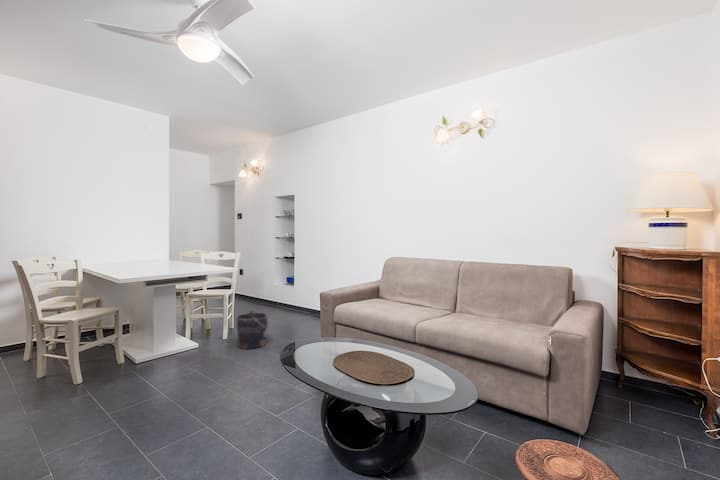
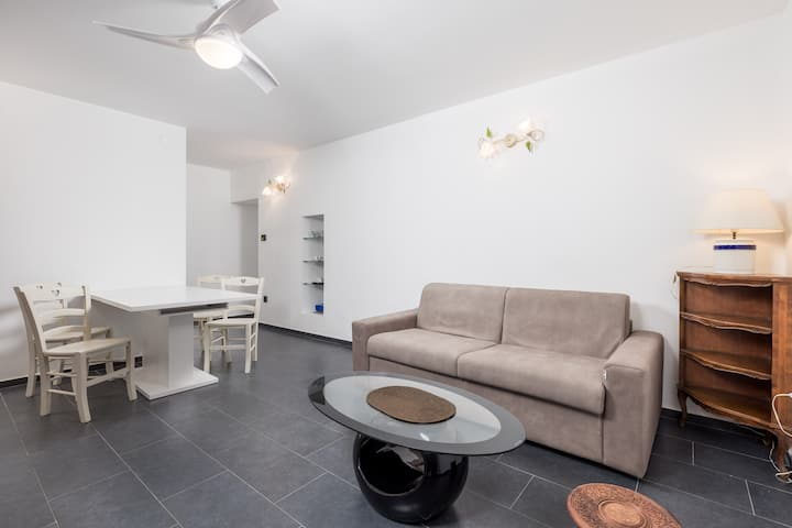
- bucket [235,310,270,350]
